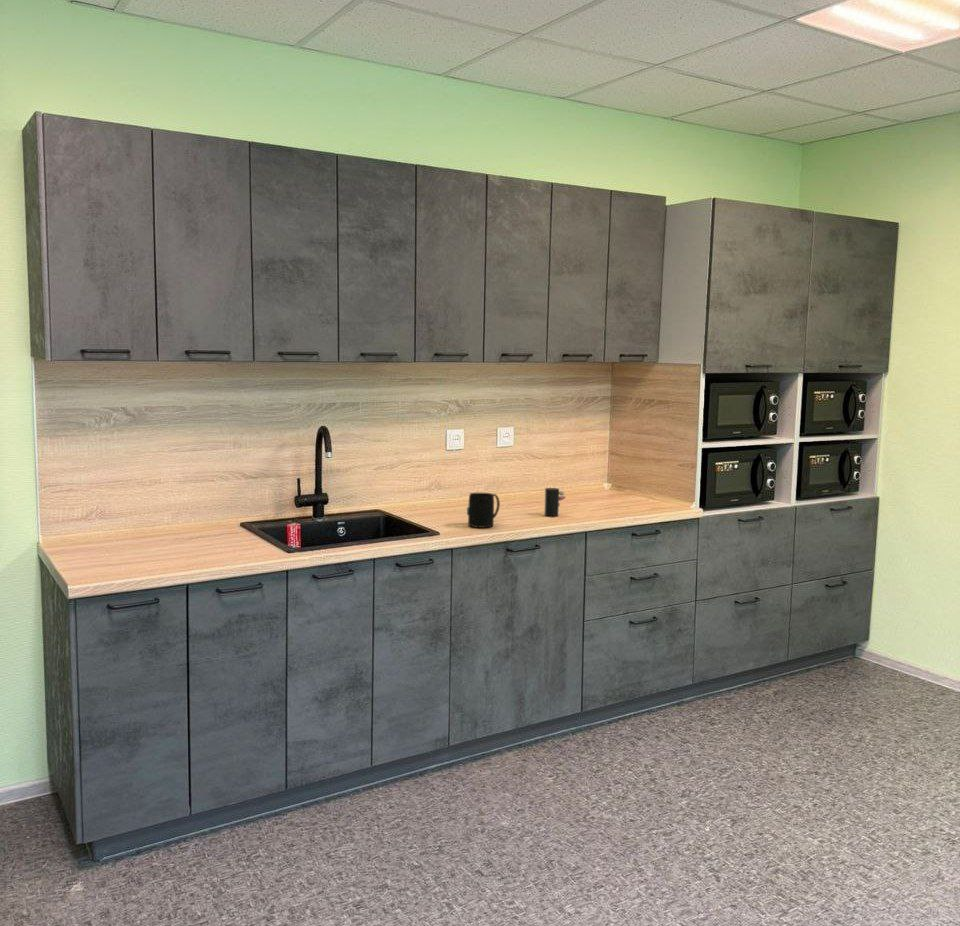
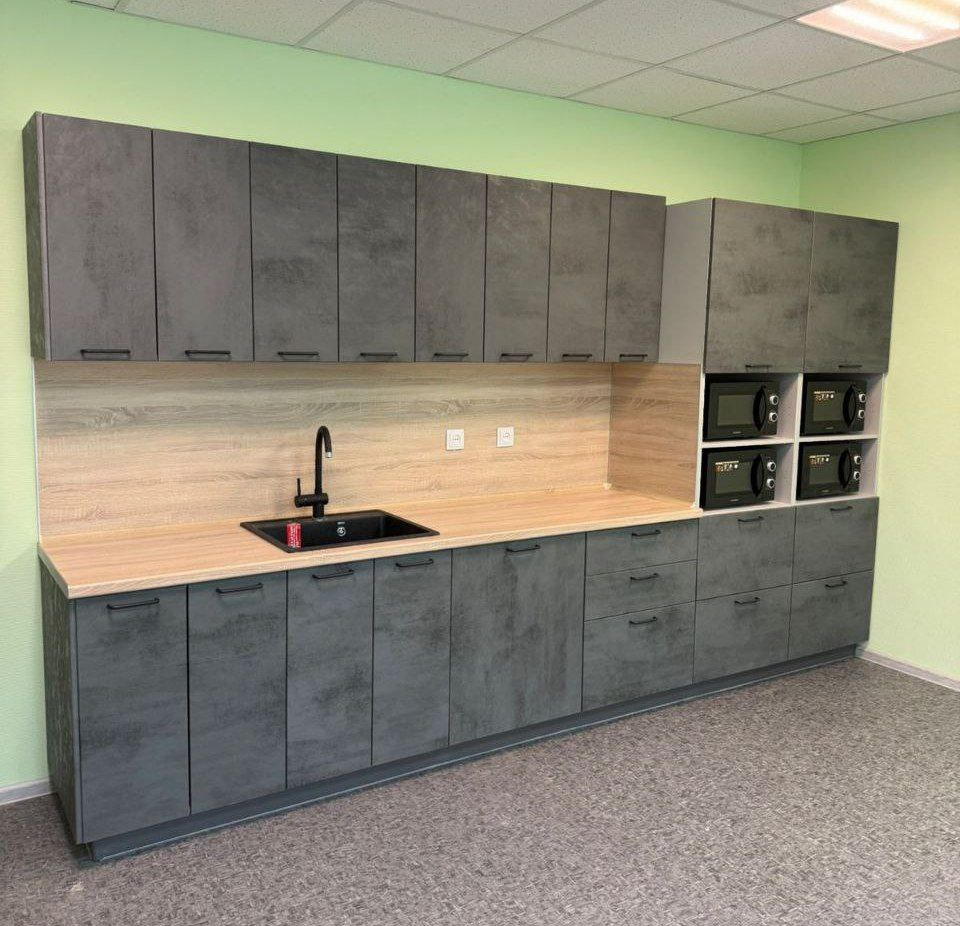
- cup [543,487,567,517]
- mug [466,492,501,528]
